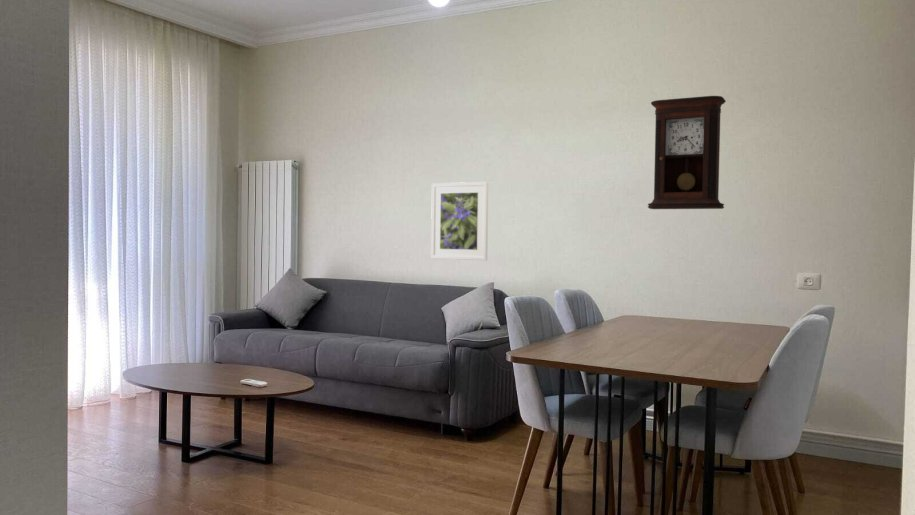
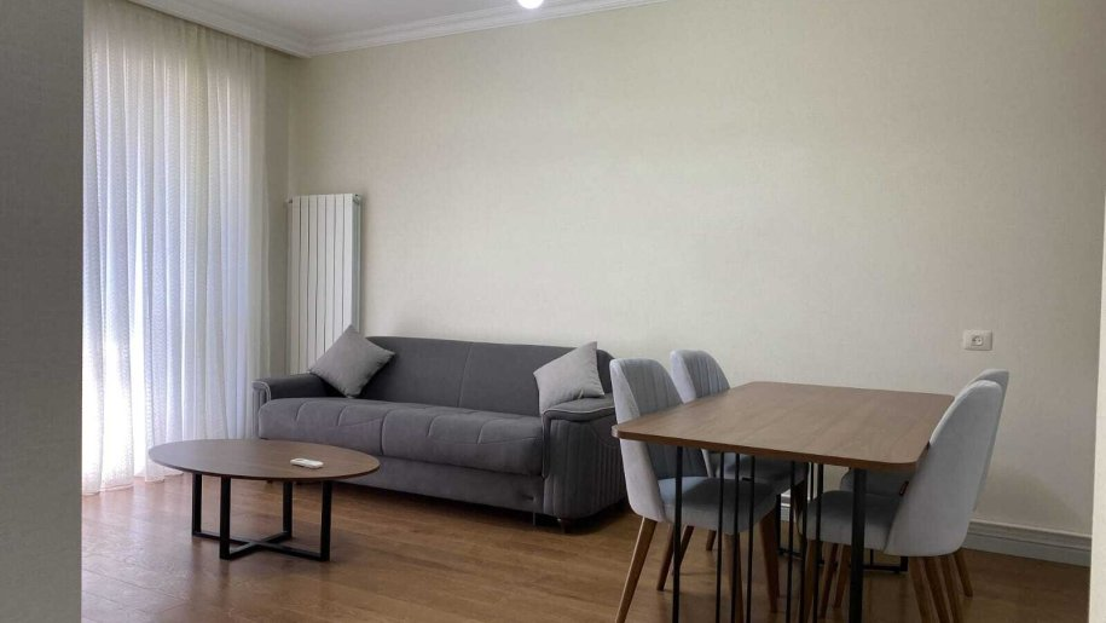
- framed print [430,181,489,261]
- pendulum clock [647,95,727,210]
